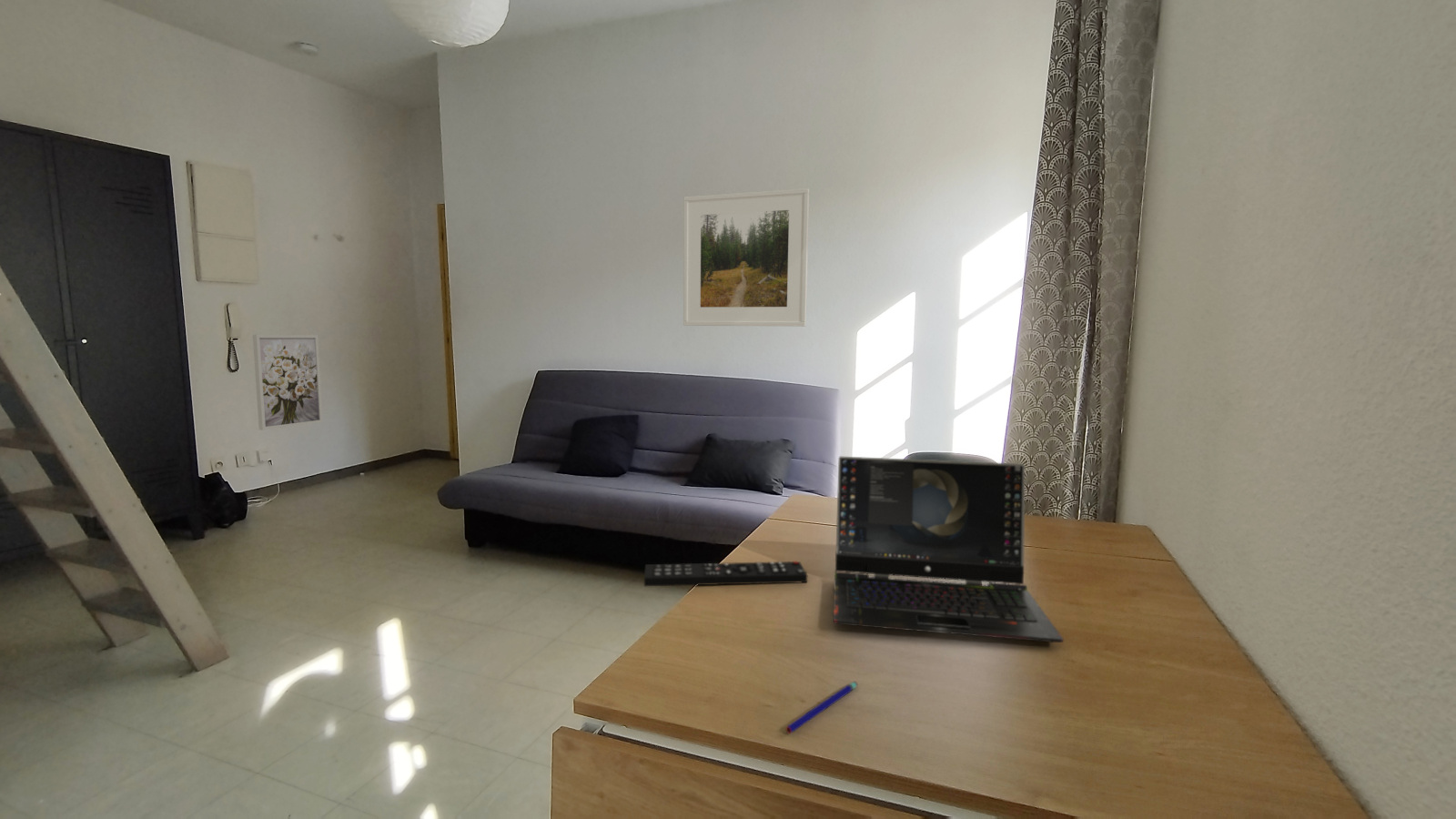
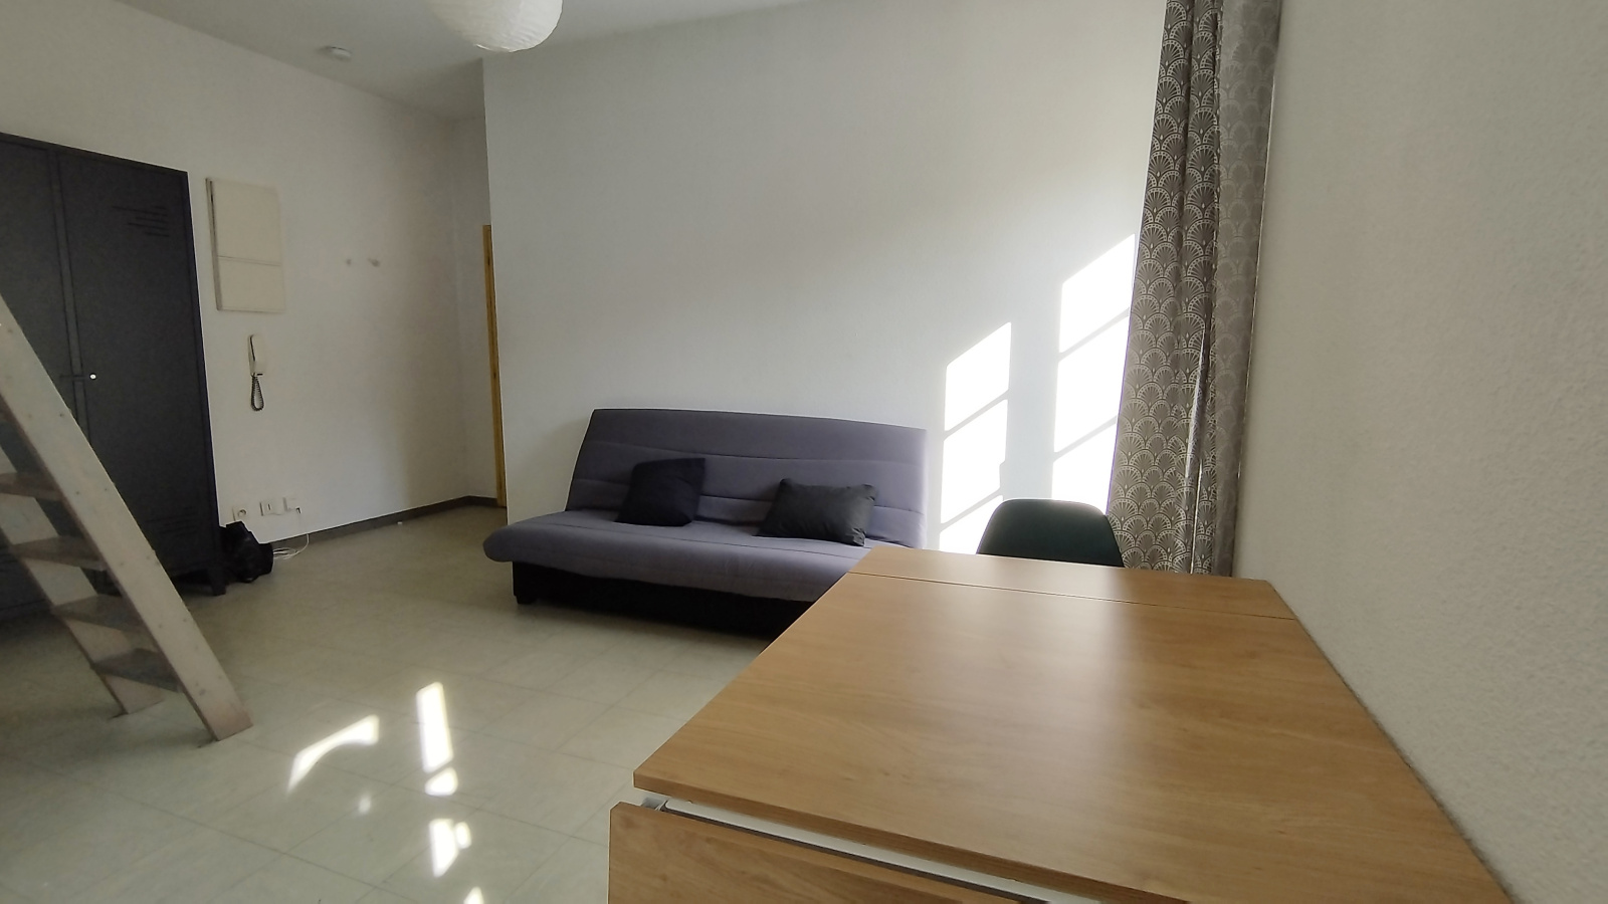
- pen [784,681,858,734]
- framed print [682,187,810,328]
- laptop computer [833,456,1064,643]
- remote control [643,561,808,587]
- wall art [252,334,324,430]
